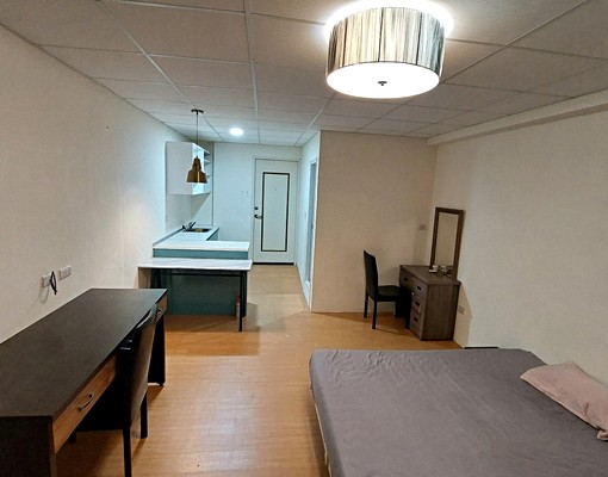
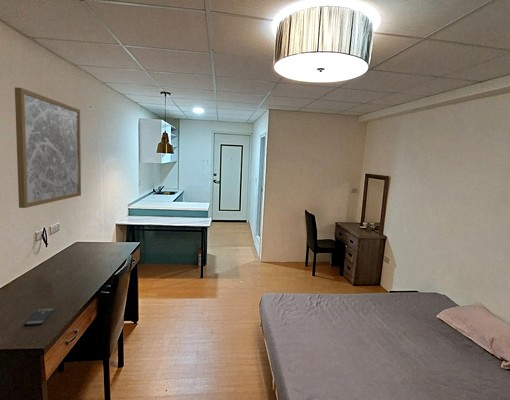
+ smartphone [25,307,55,326]
+ wall art [14,86,82,209]
